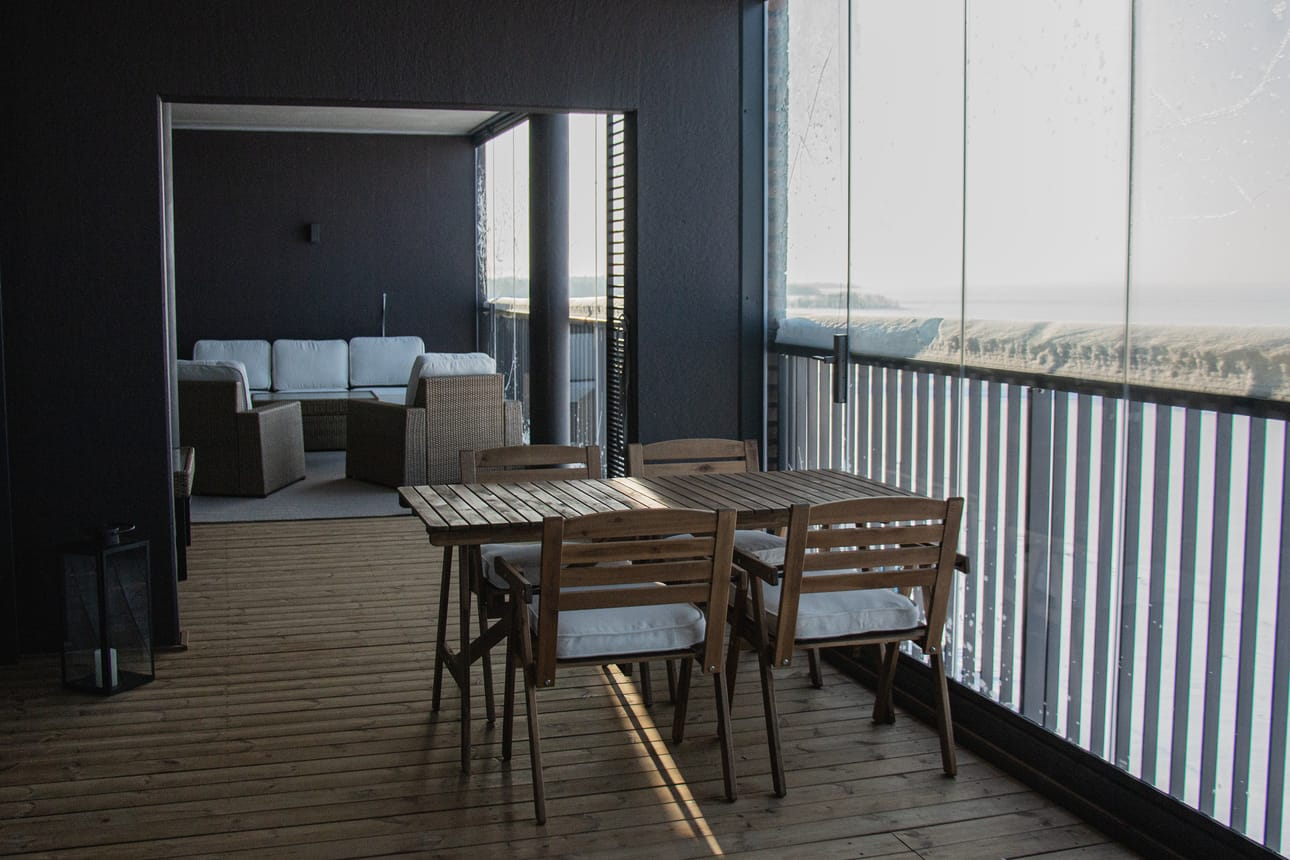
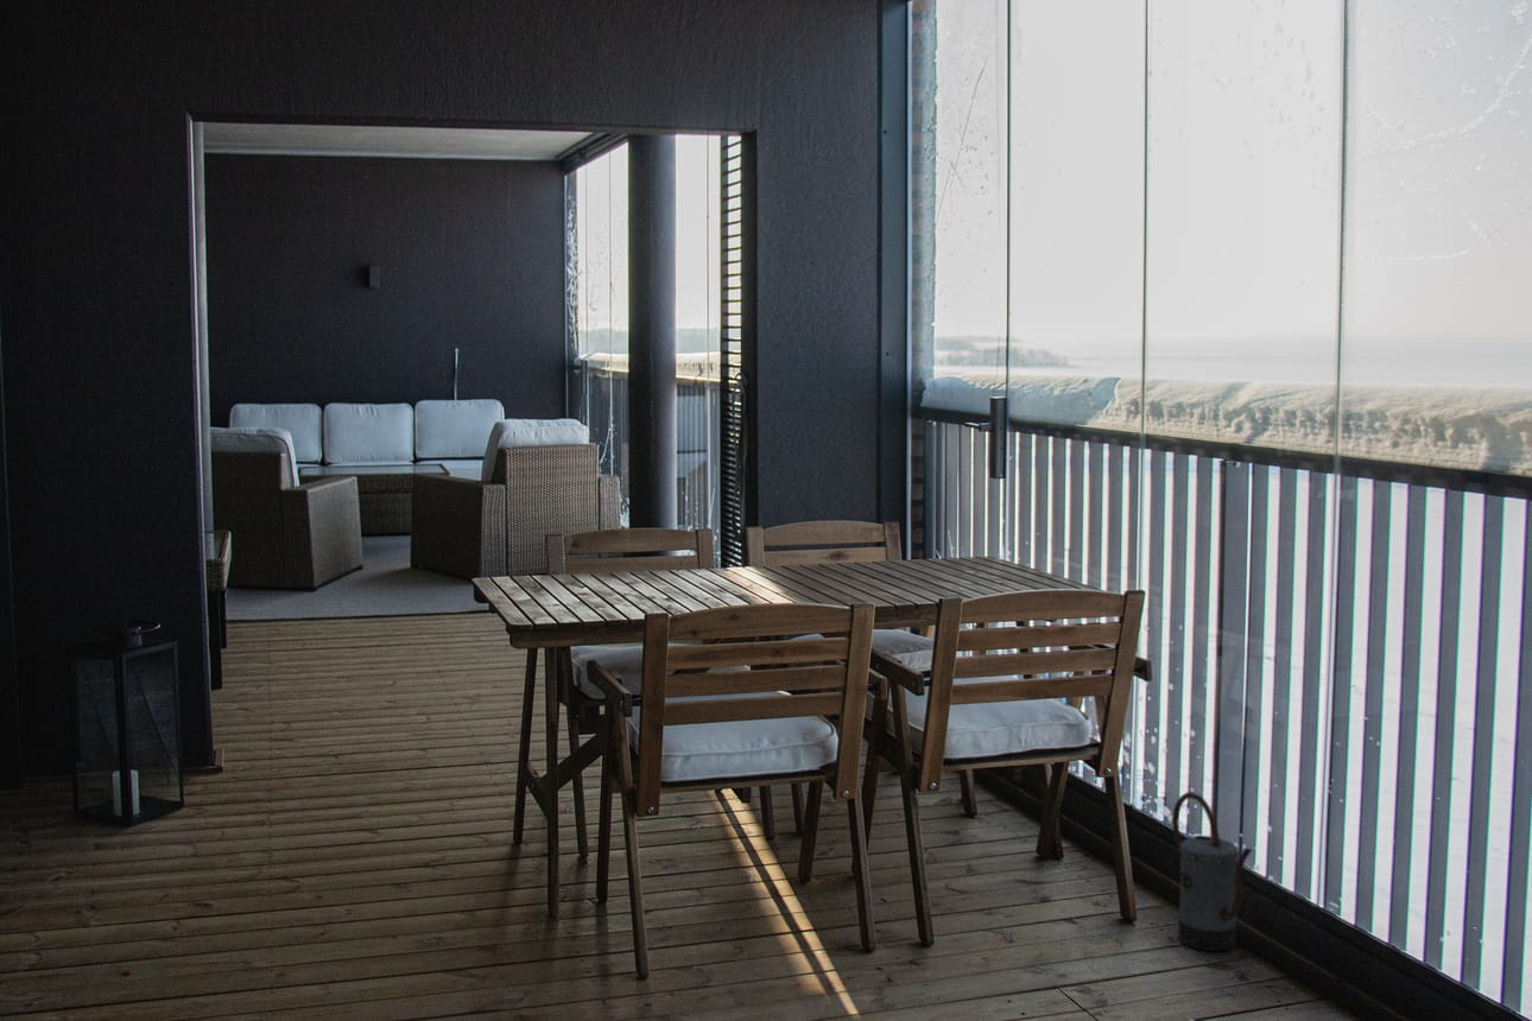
+ watering can [1171,791,1253,952]
